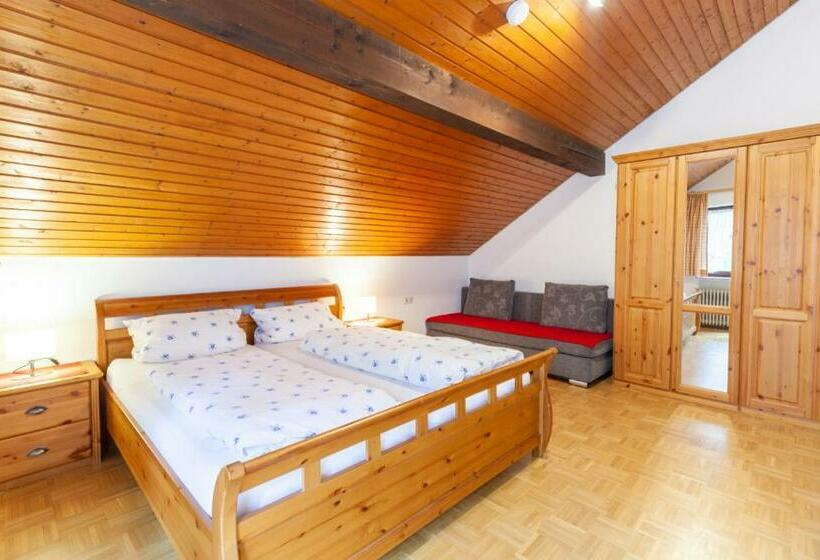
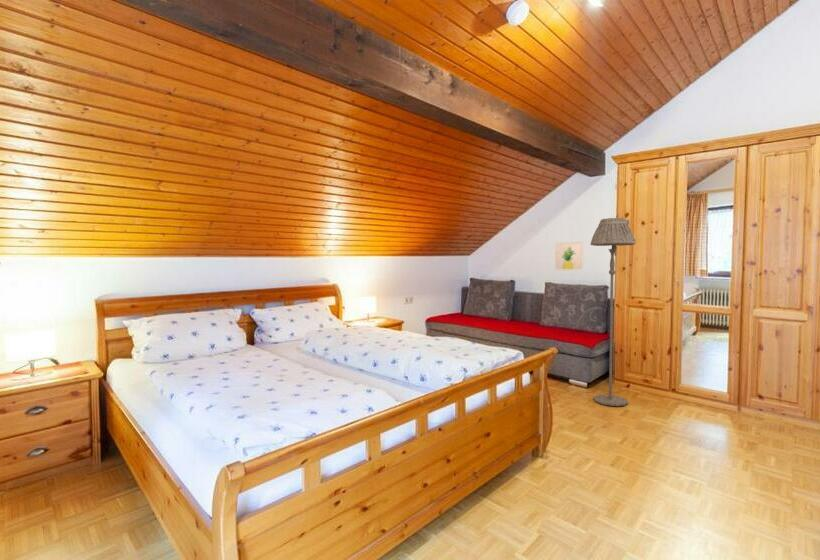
+ floor lamp [590,217,637,407]
+ wall art [554,241,584,271]
